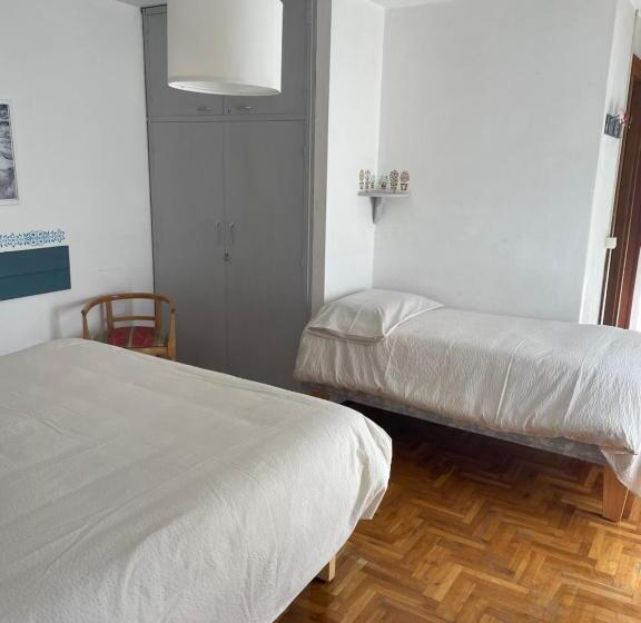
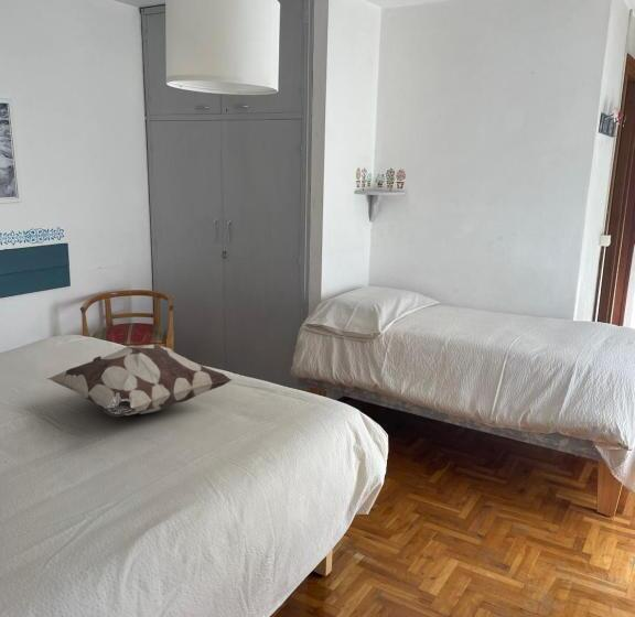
+ decorative pillow [46,344,233,418]
